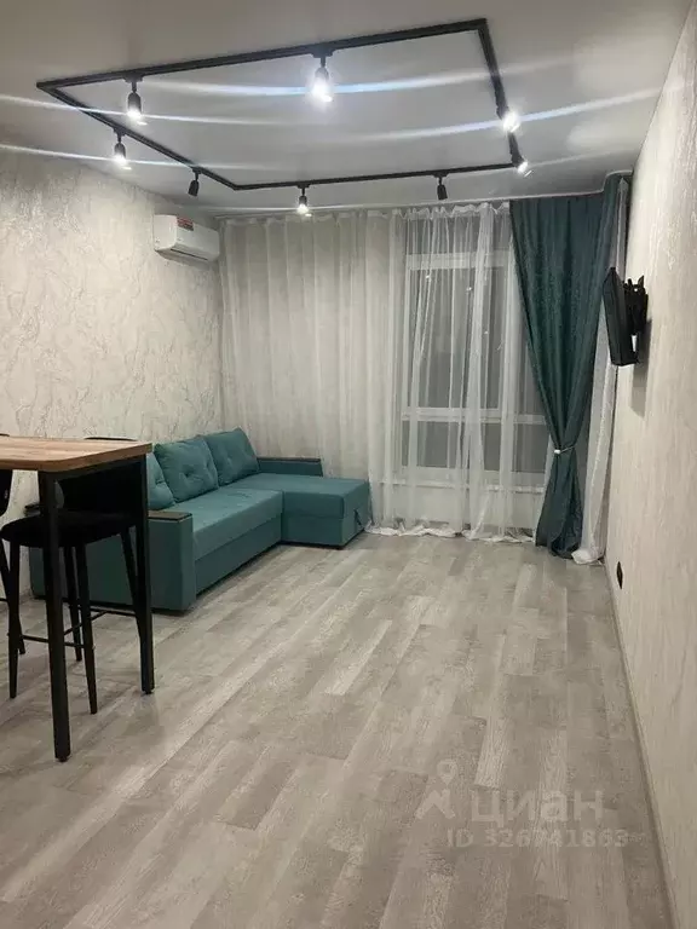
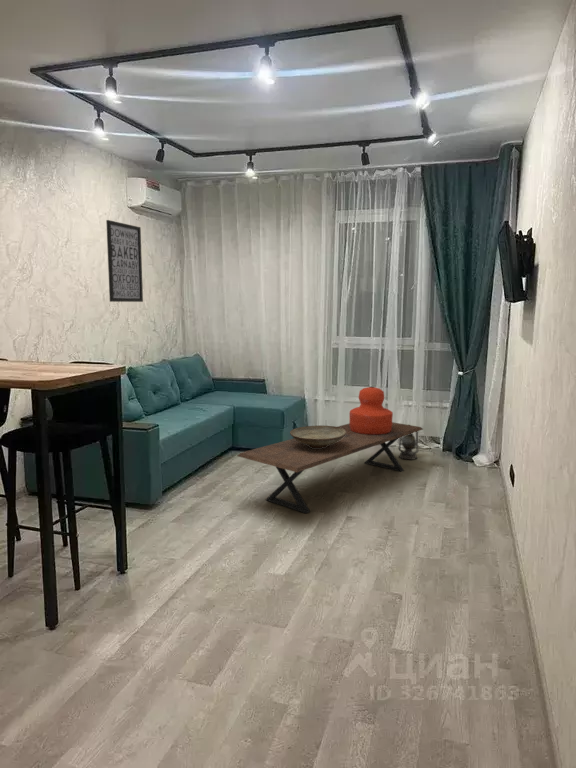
+ coffee table [236,421,424,514]
+ decorative bowl [289,425,346,448]
+ wall art [105,219,144,303]
+ lantern [397,423,419,461]
+ vase [348,386,394,434]
